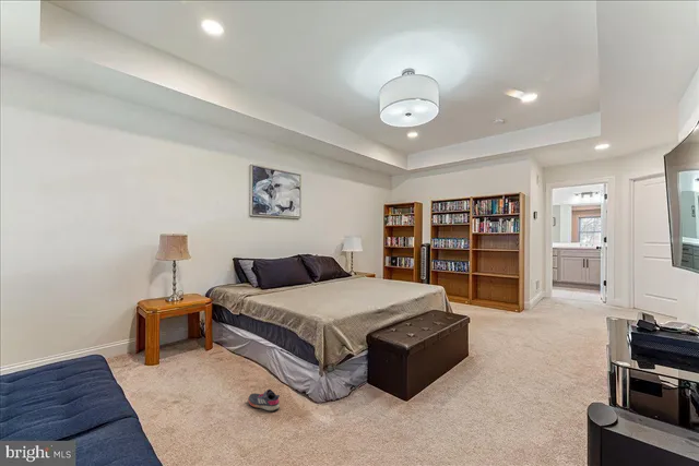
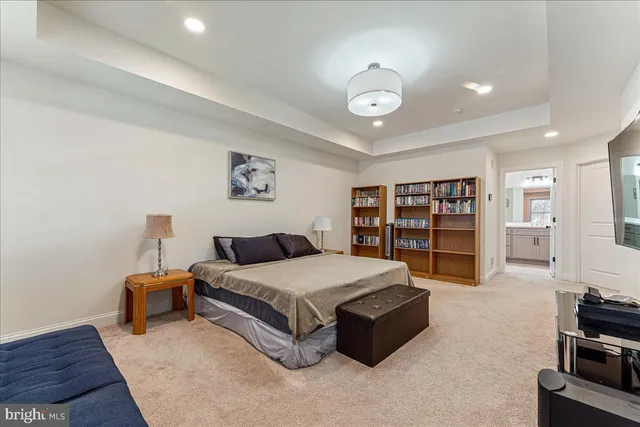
- shoe [247,389,281,413]
